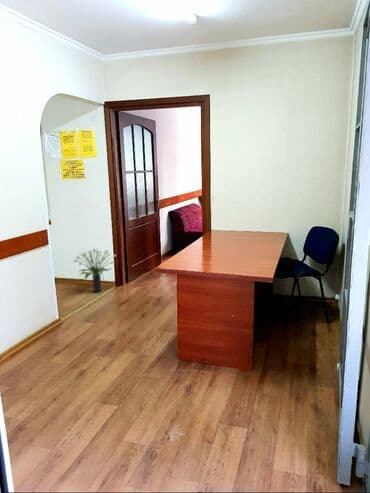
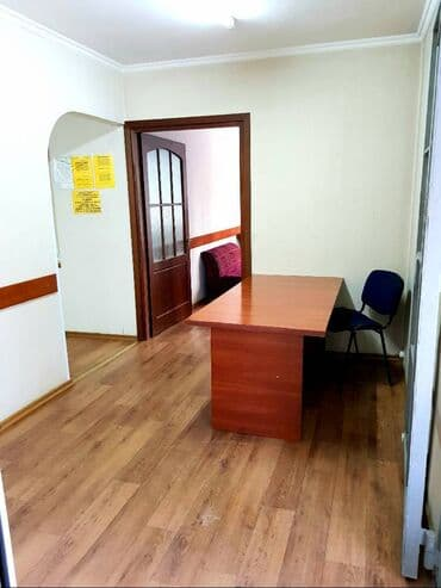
- potted plant [72,247,117,294]
